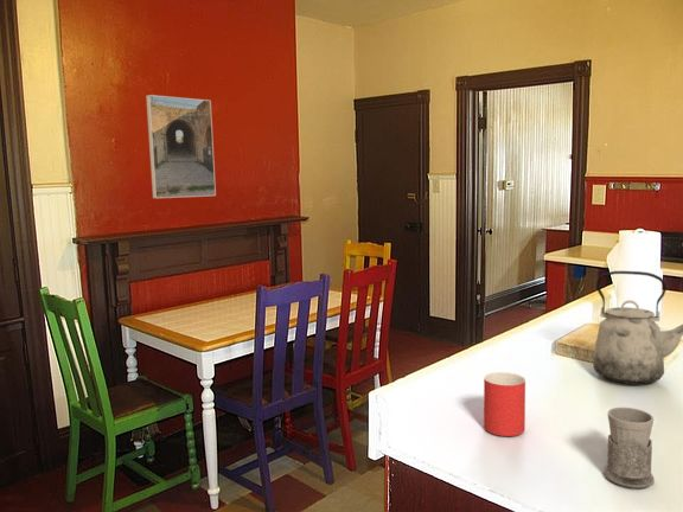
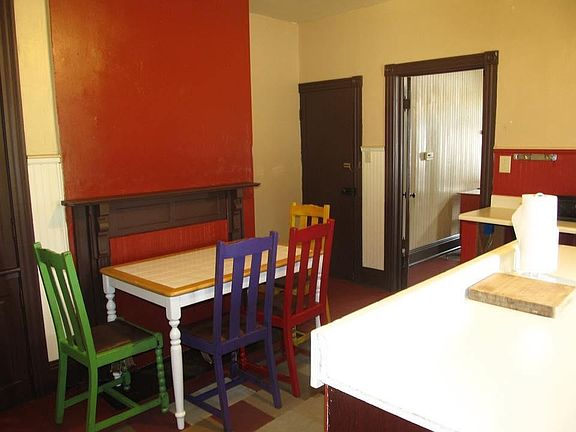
- kettle [592,270,683,385]
- mug [602,407,656,489]
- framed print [145,94,217,199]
- mug [483,371,526,437]
